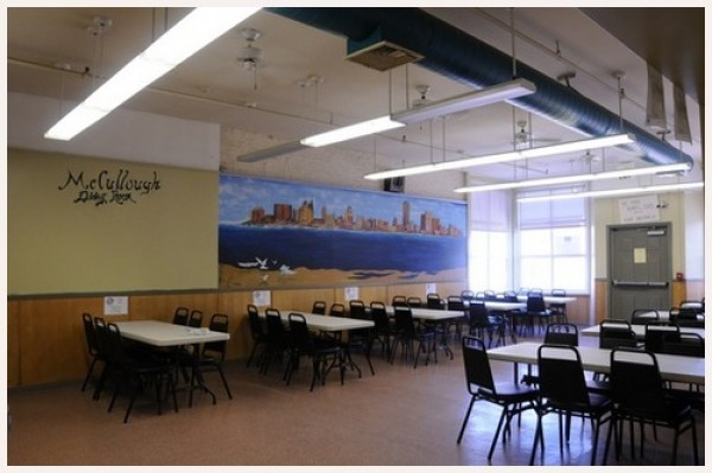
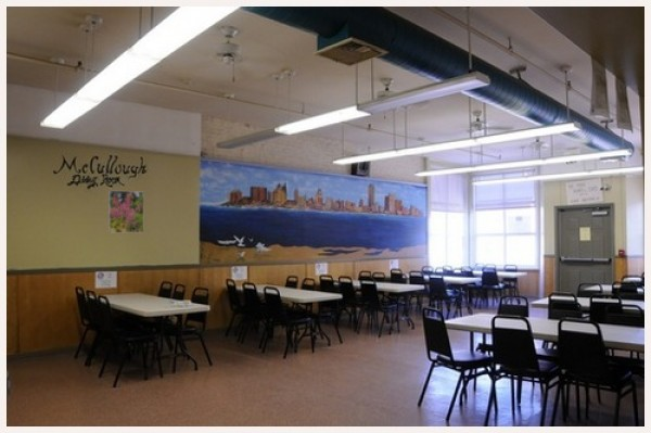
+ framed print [107,189,145,234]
